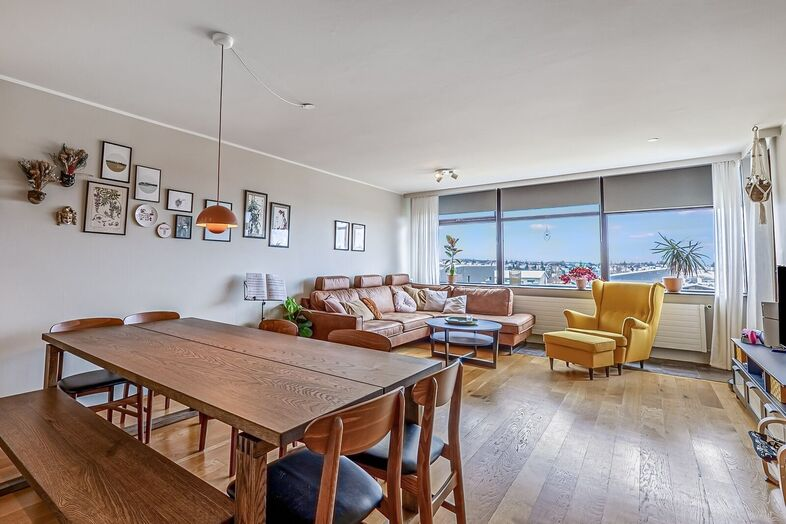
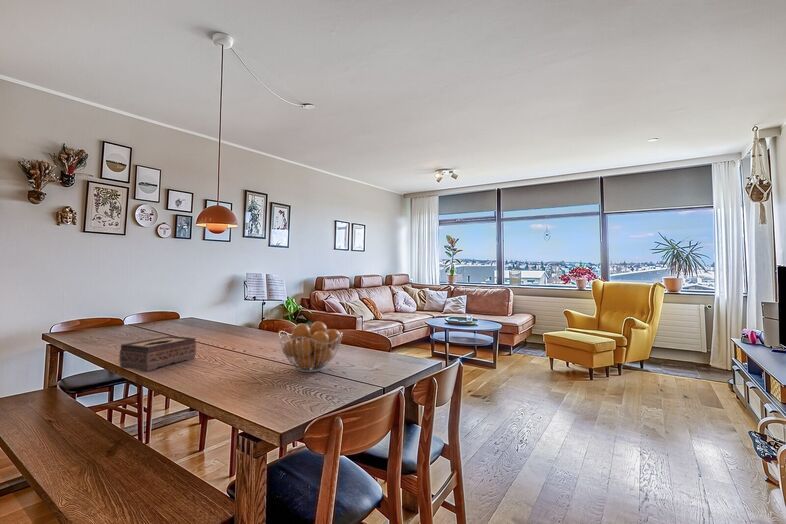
+ tissue box [118,335,197,372]
+ fruit basket [278,321,344,373]
